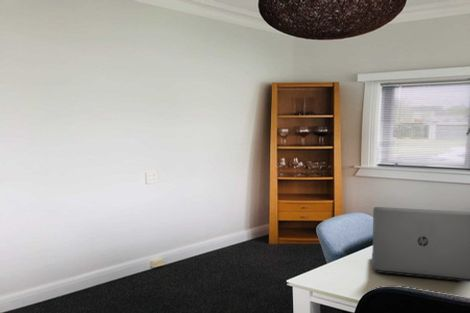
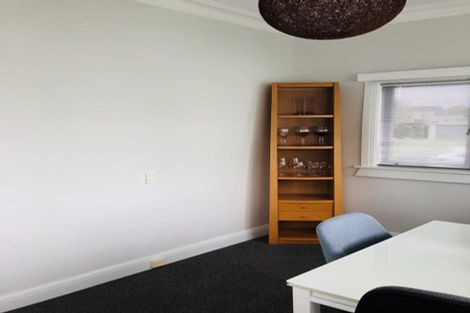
- laptop [371,206,470,283]
